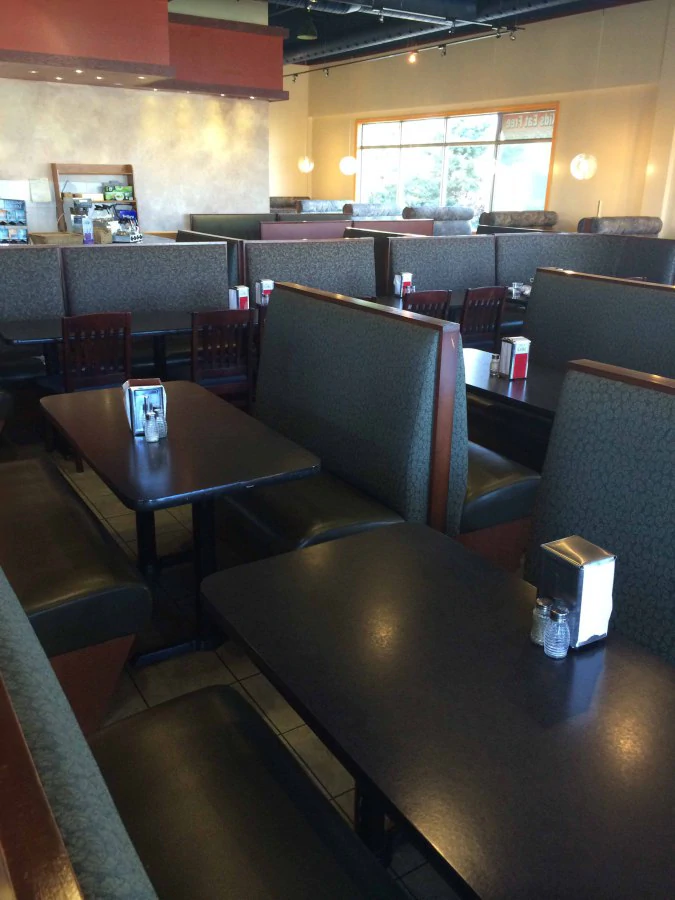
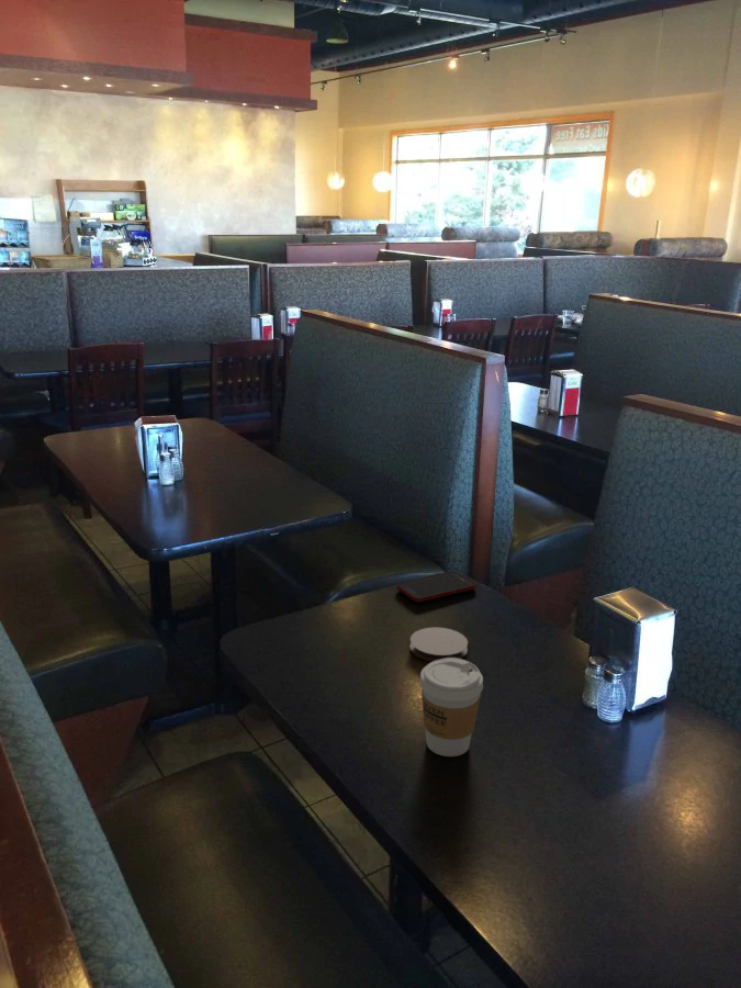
+ coffee cup [418,658,484,757]
+ cell phone [396,571,476,604]
+ coaster [408,626,469,662]
